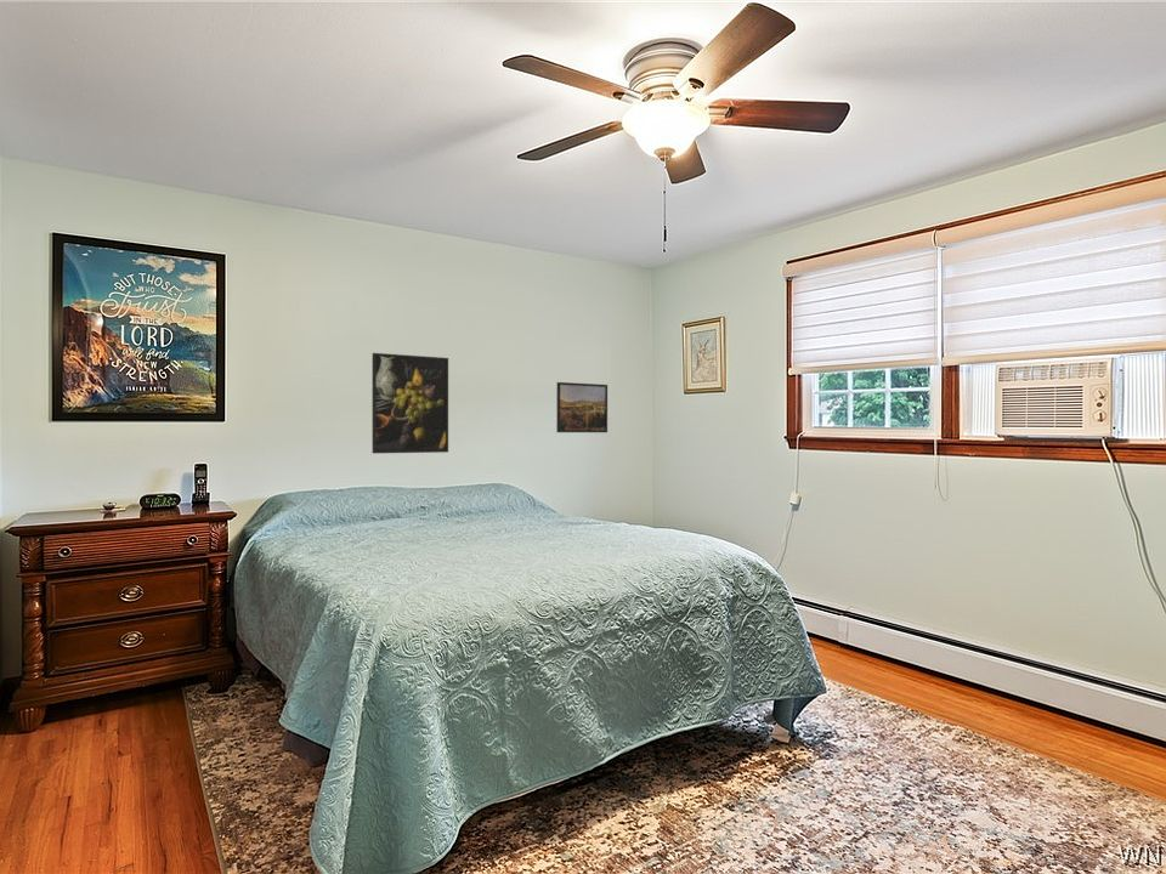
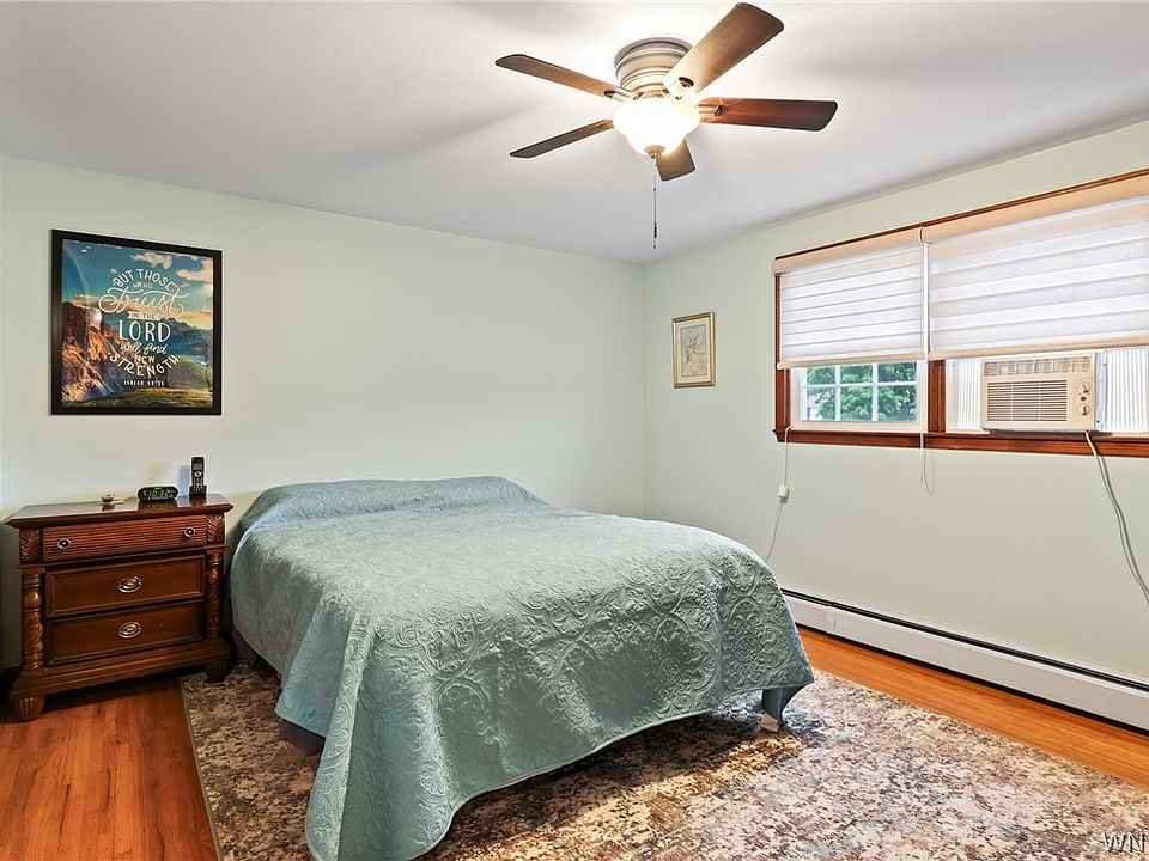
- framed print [372,352,449,454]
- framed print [555,381,609,433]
